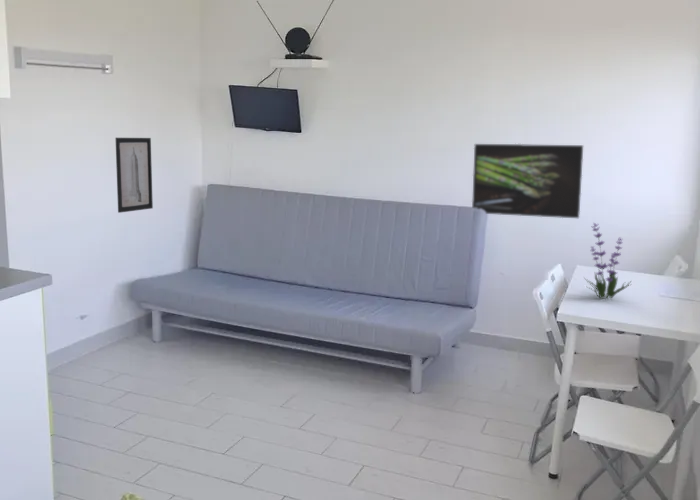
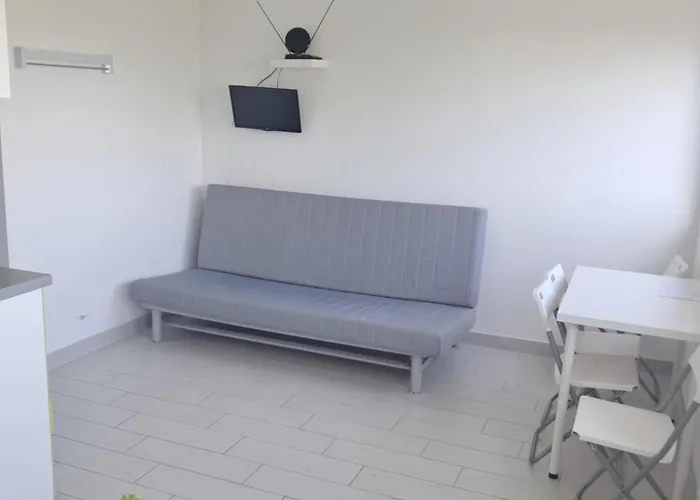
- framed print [471,143,584,219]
- wall art [114,137,154,214]
- plant [583,222,631,300]
